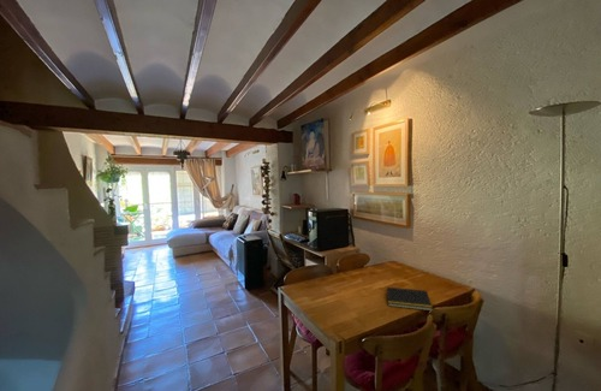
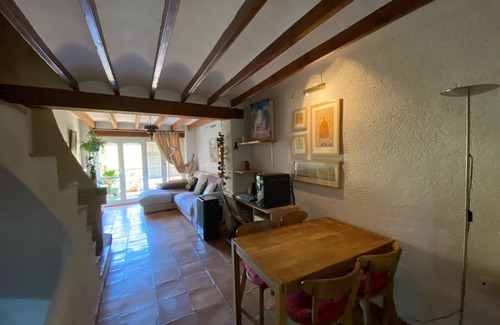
- notepad [385,286,434,312]
